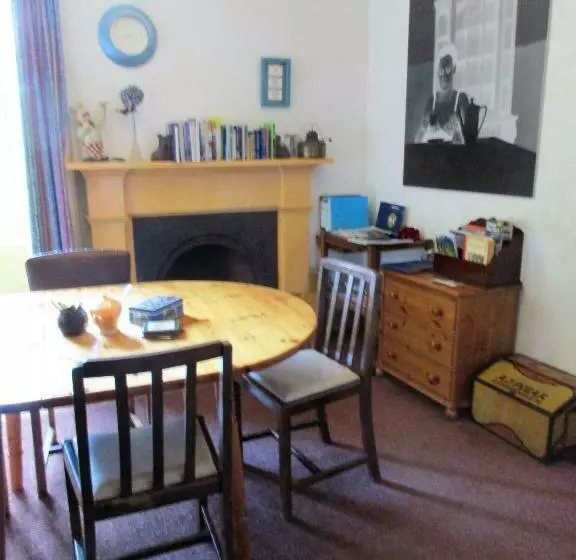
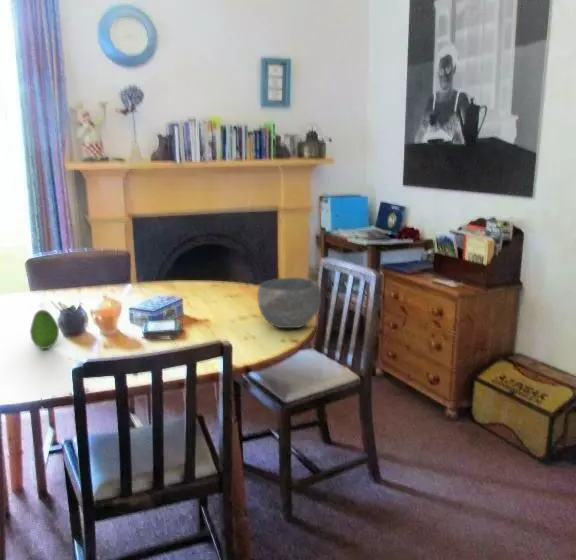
+ bowl [256,276,322,329]
+ fruit [29,309,60,350]
